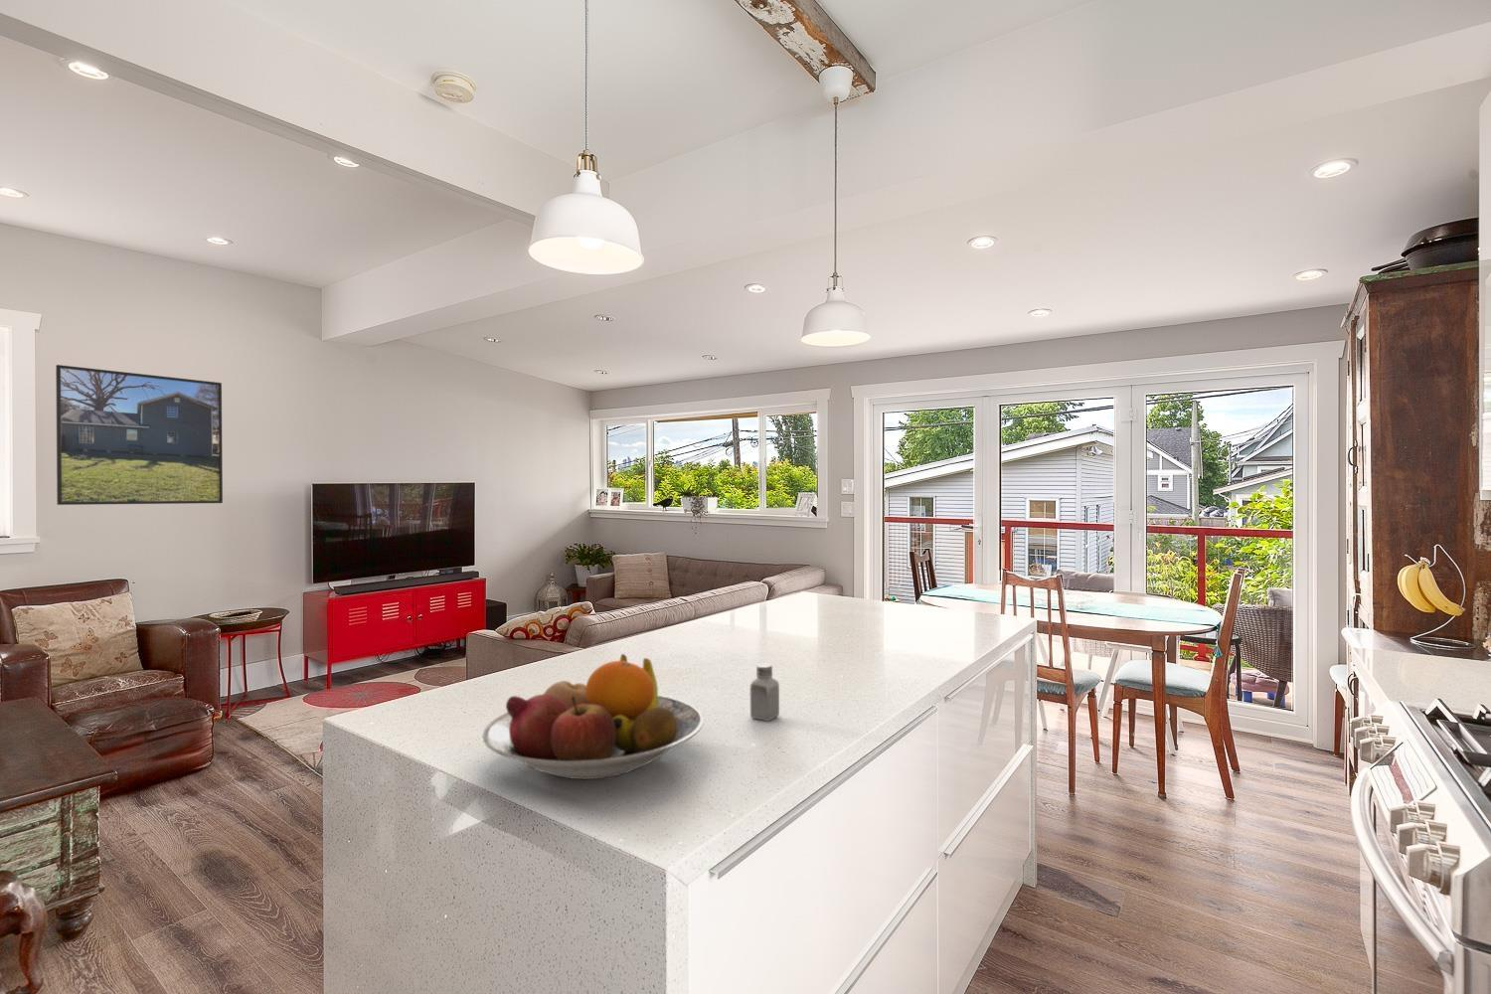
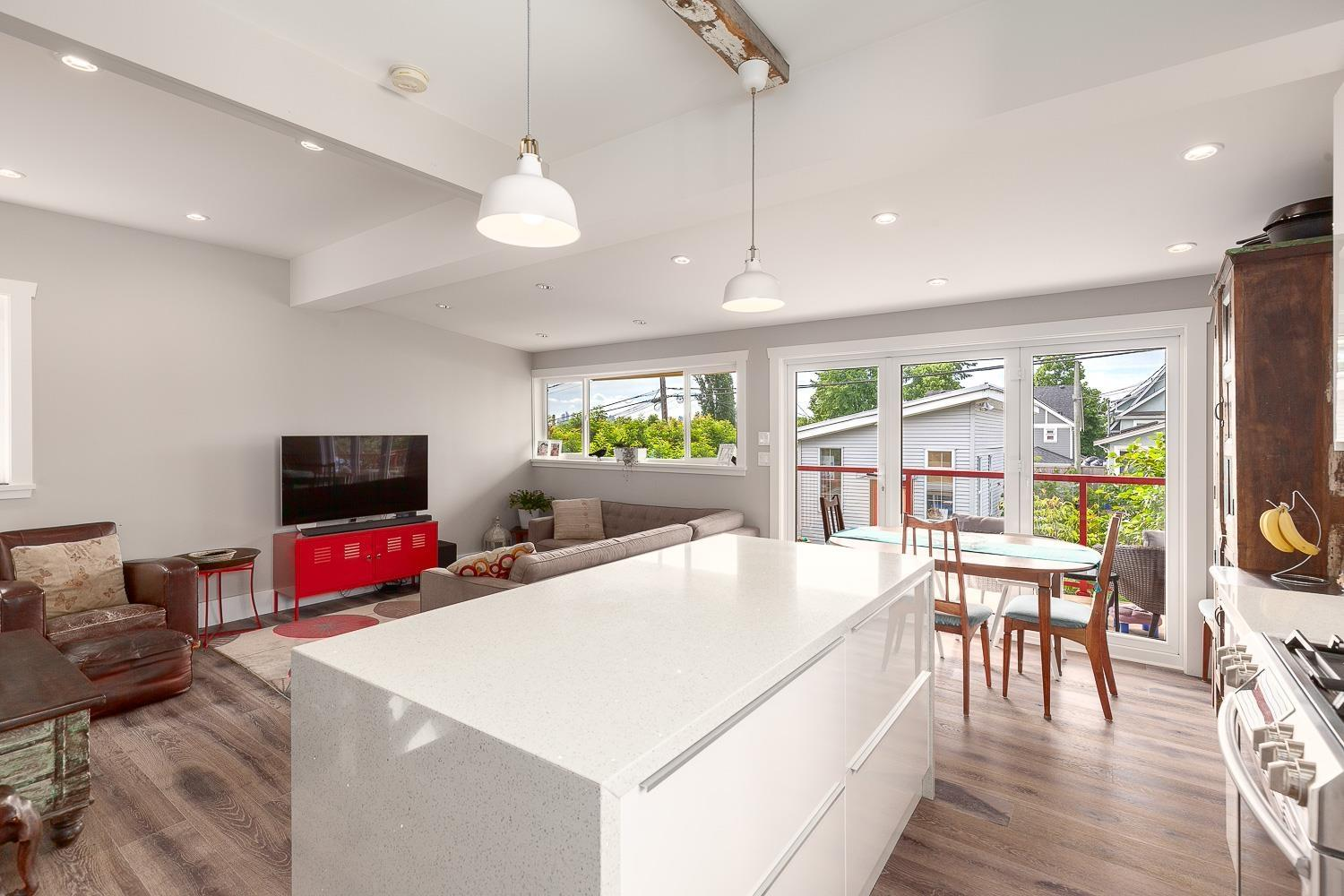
- saltshaker [750,663,780,721]
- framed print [54,364,224,506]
- fruit bowl [483,653,704,780]
